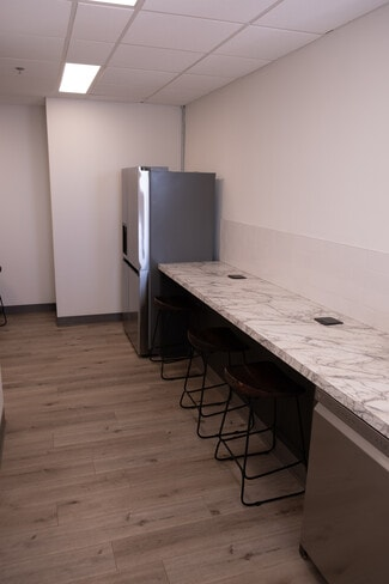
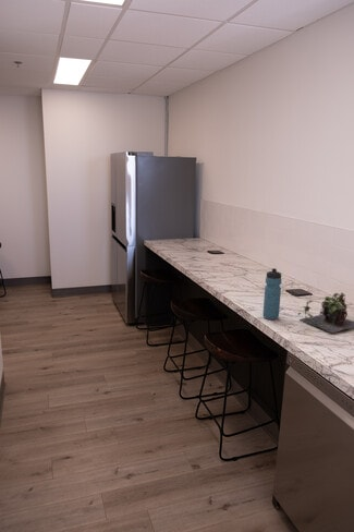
+ plant [297,292,354,334]
+ water bottle [263,267,282,321]
